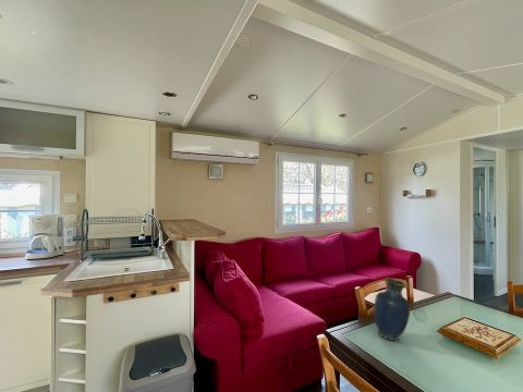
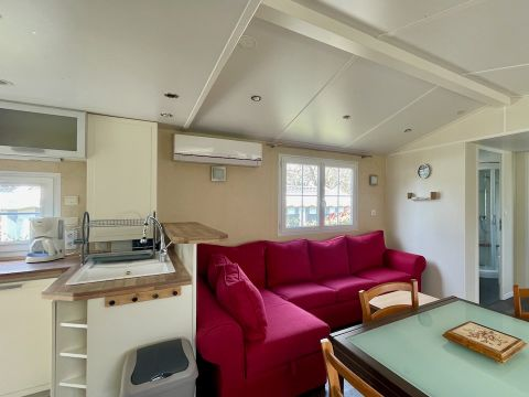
- vase [373,277,412,341]
